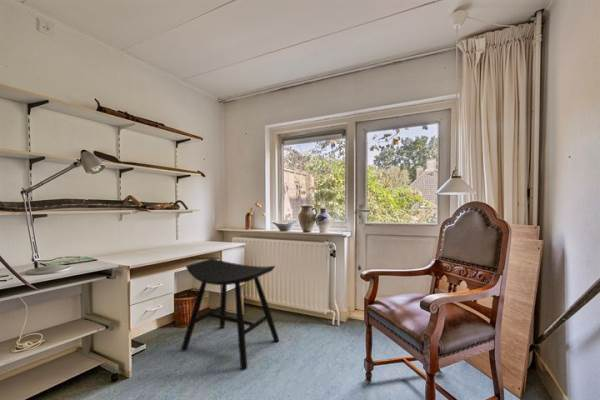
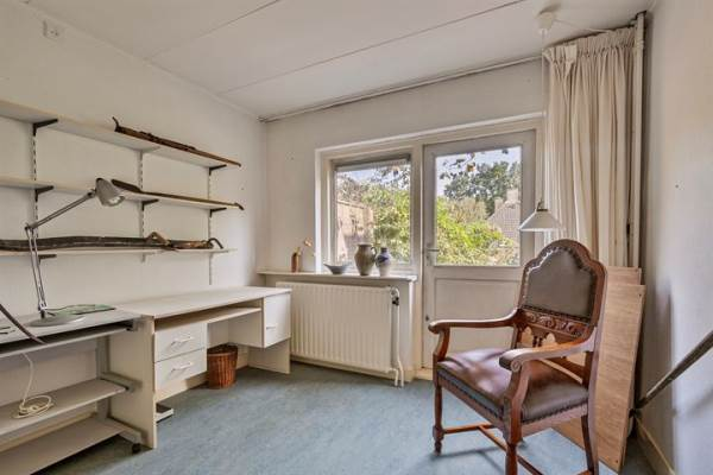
- stool [180,257,280,371]
